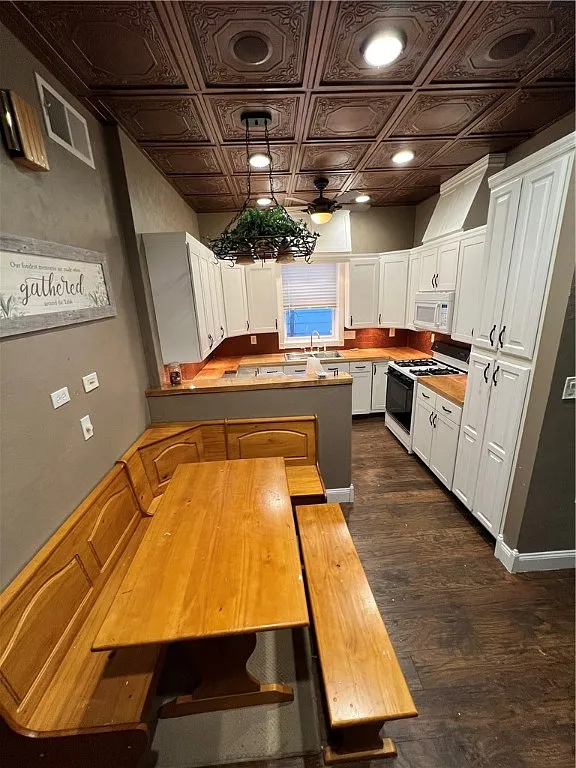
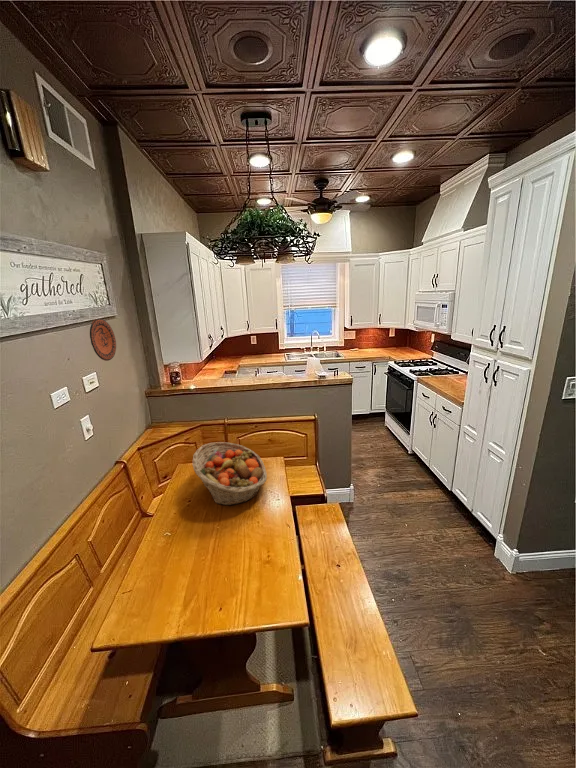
+ decorative plate [89,318,117,362]
+ fruit basket [191,441,268,506]
